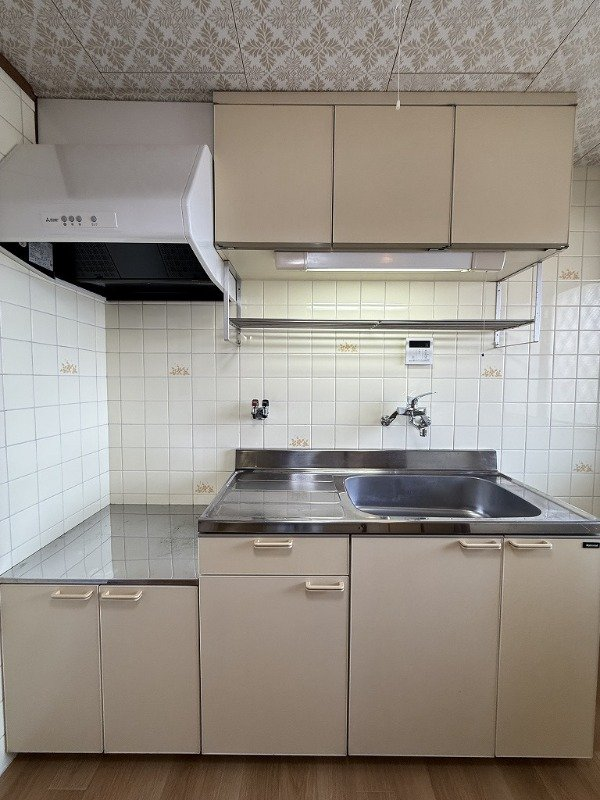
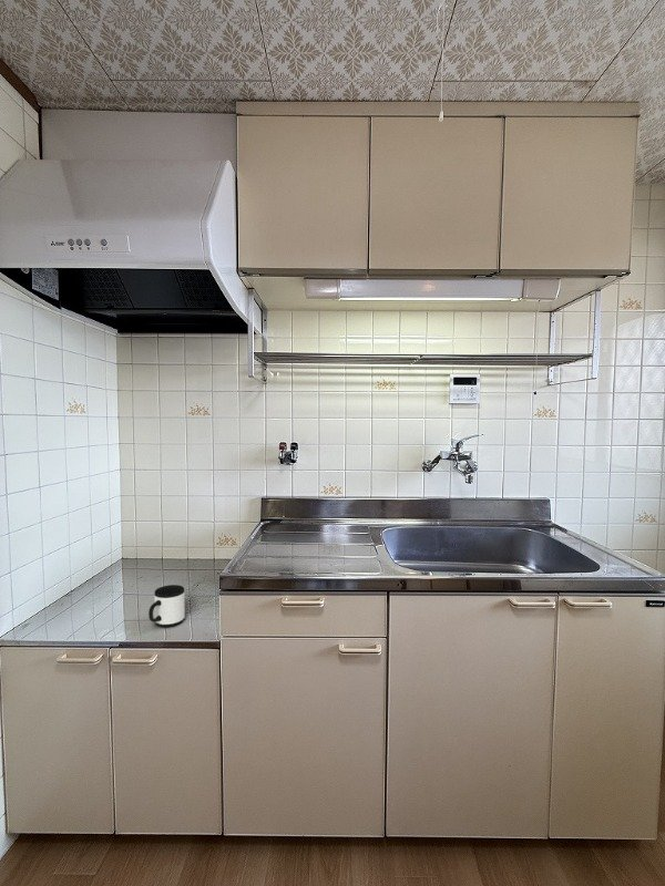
+ mug [147,584,186,628]
